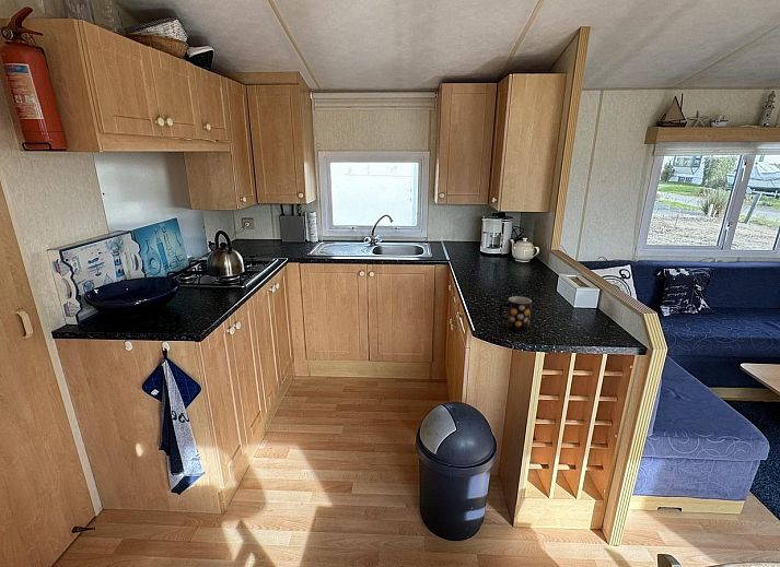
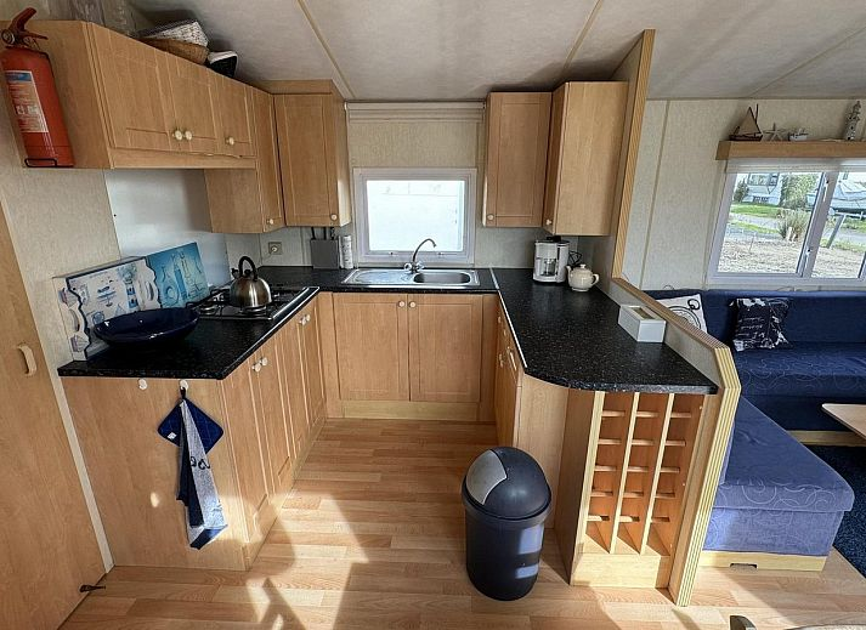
- mug [498,295,533,332]
